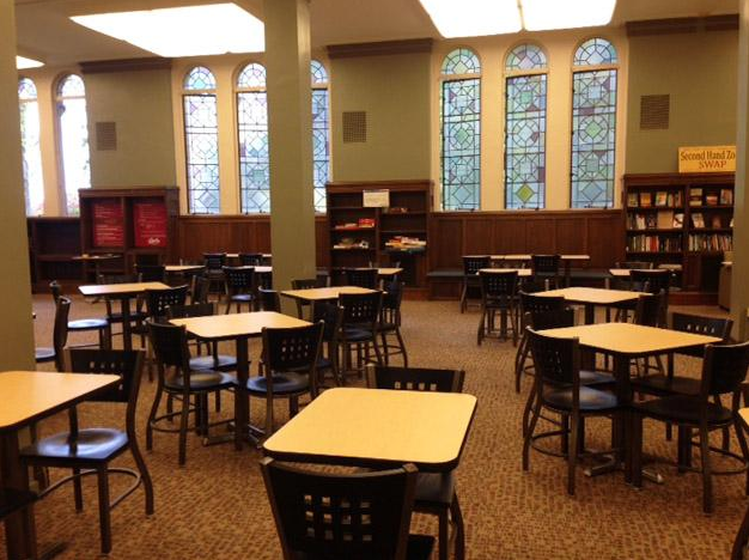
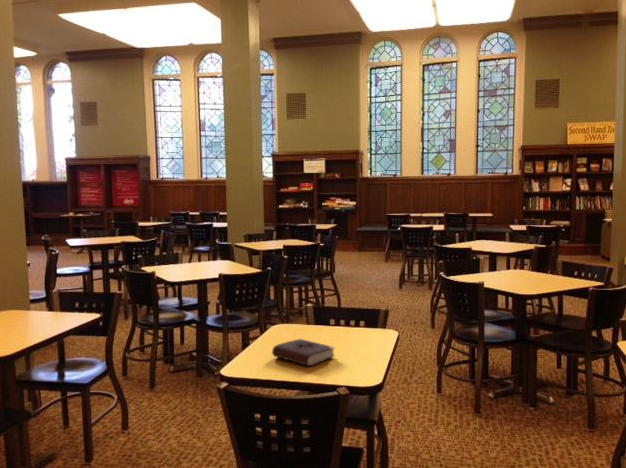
+ book [271,338,336,367]
